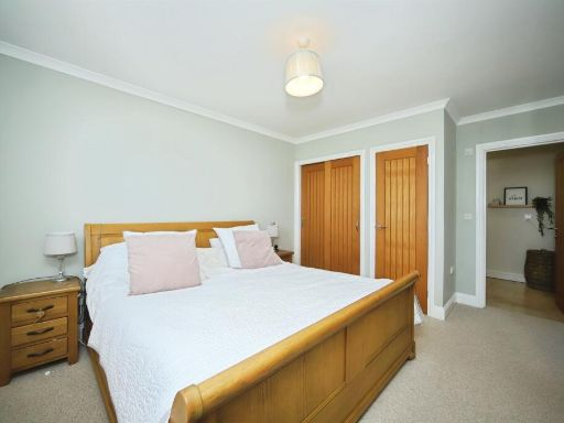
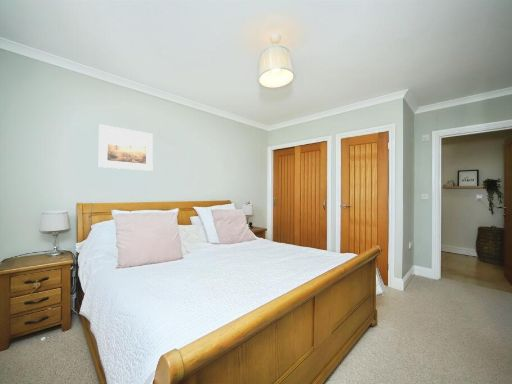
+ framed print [98,123,154,172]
